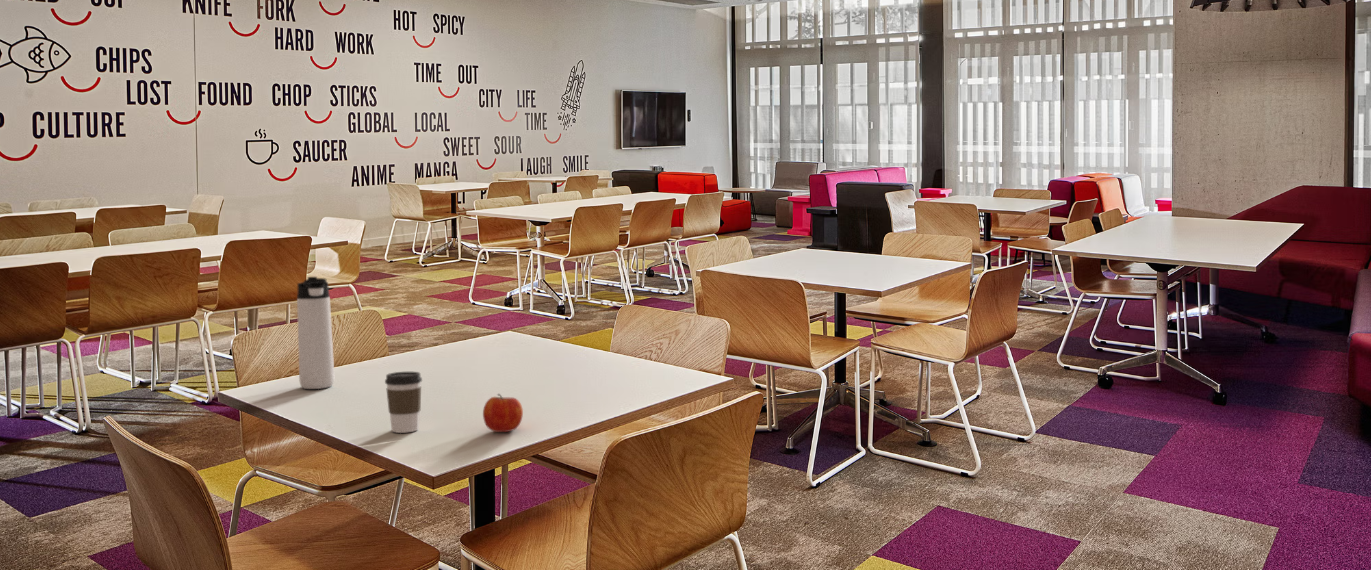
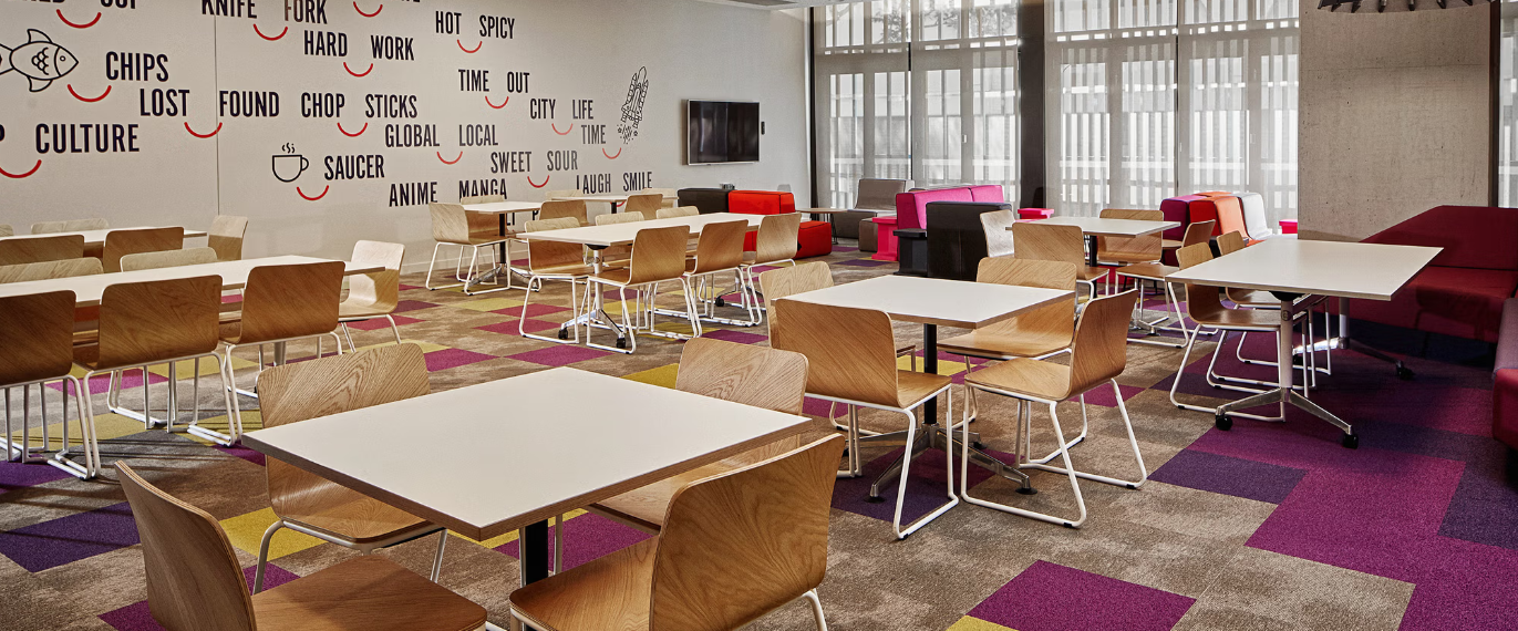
- coffee cup [384,371,423,434]
- thermos bottle [296,276,335,390]
- fruit [482,393,524,433]
